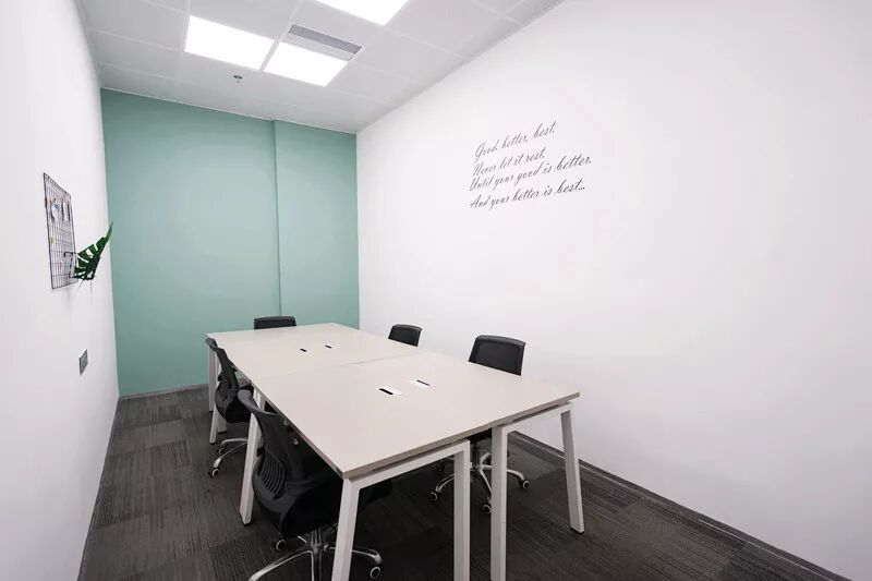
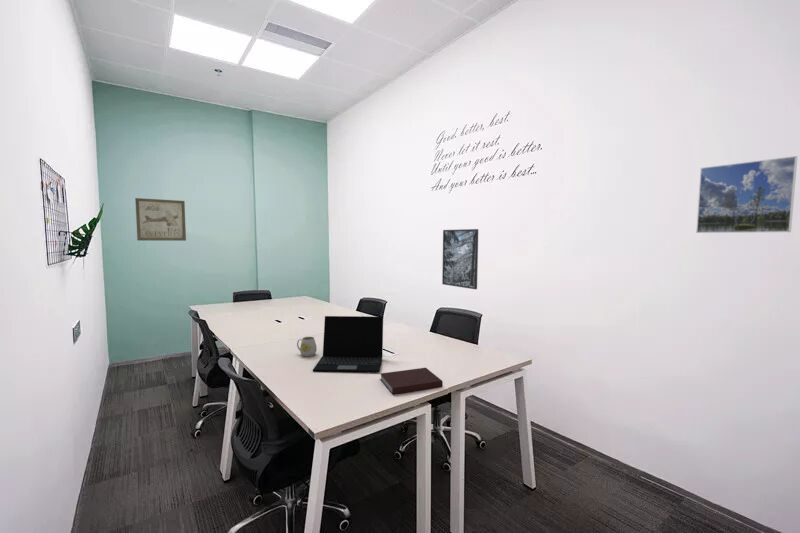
+ mug [296,336,318,357]
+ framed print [441,228,479,290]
+ wall art [134,197,187,242]
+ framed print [695,155,798,234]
+ laptop [312,315,384,373]
+ notebook [379,367,444,396]
